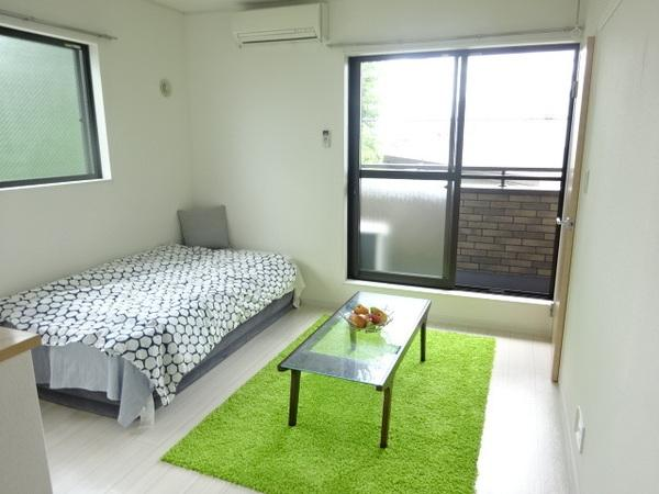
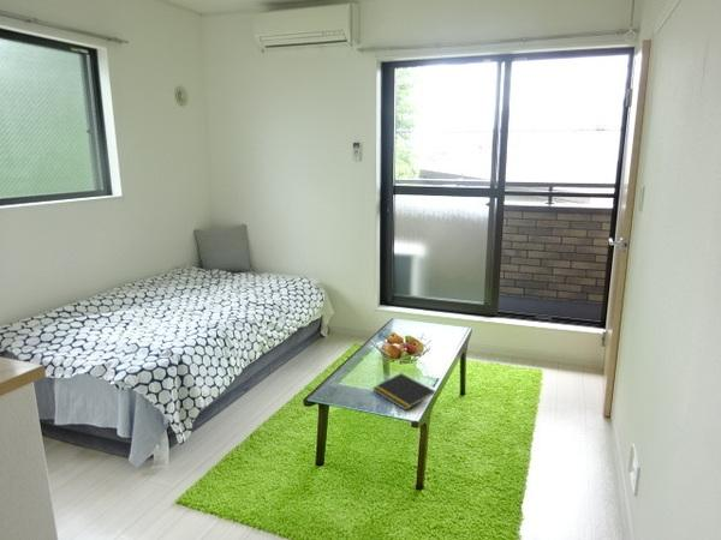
+ notepad [371,372,436,412]
